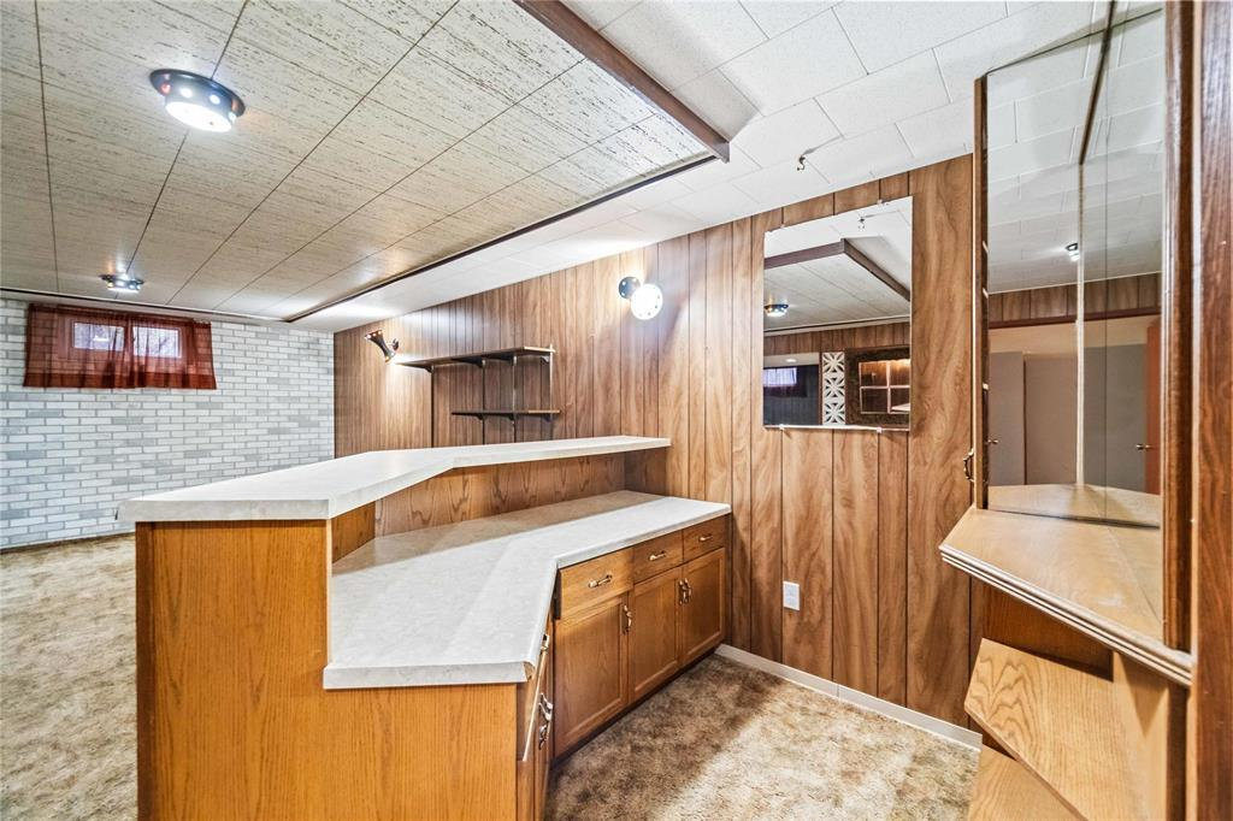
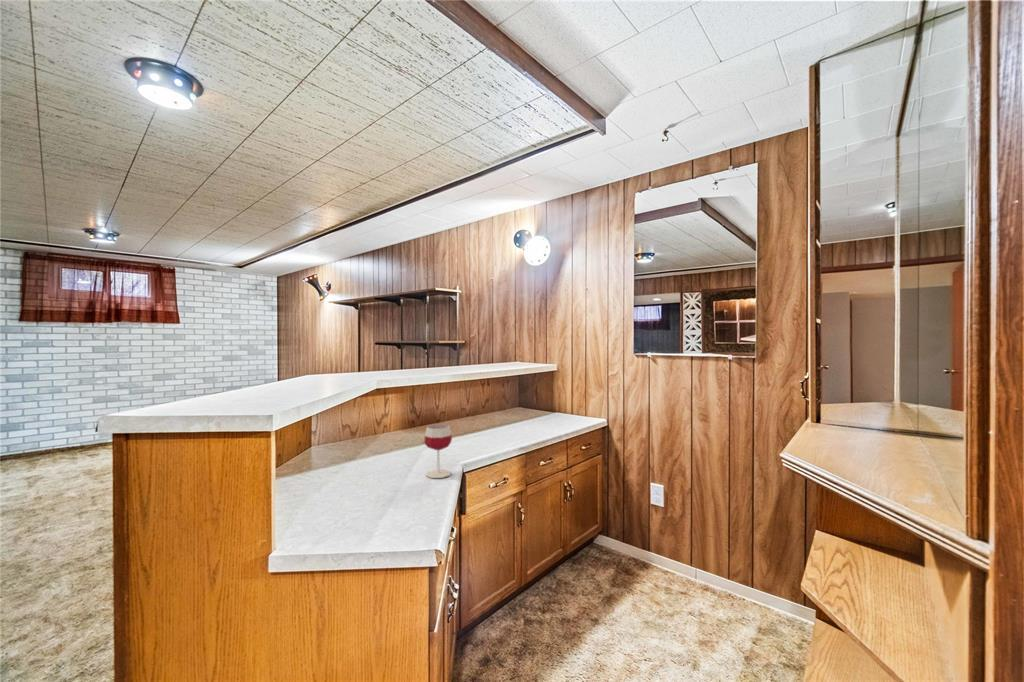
+ wineglass [423,423,453,479]
